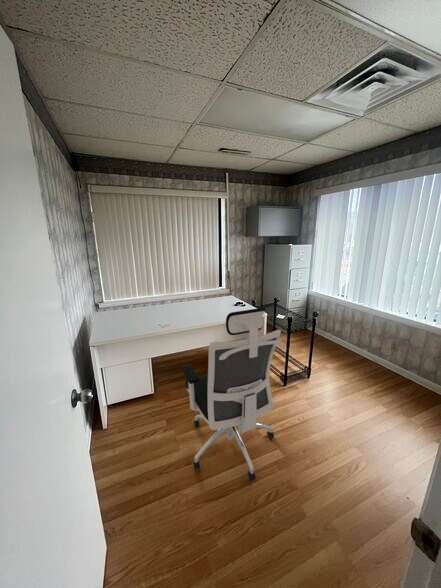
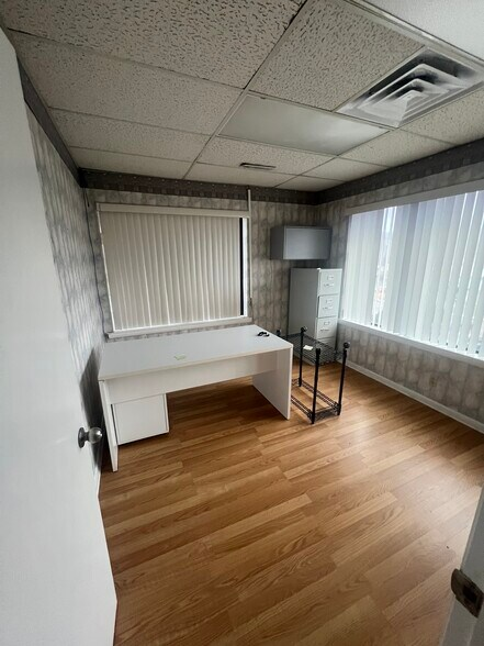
- office chair [180,307,285,482]
